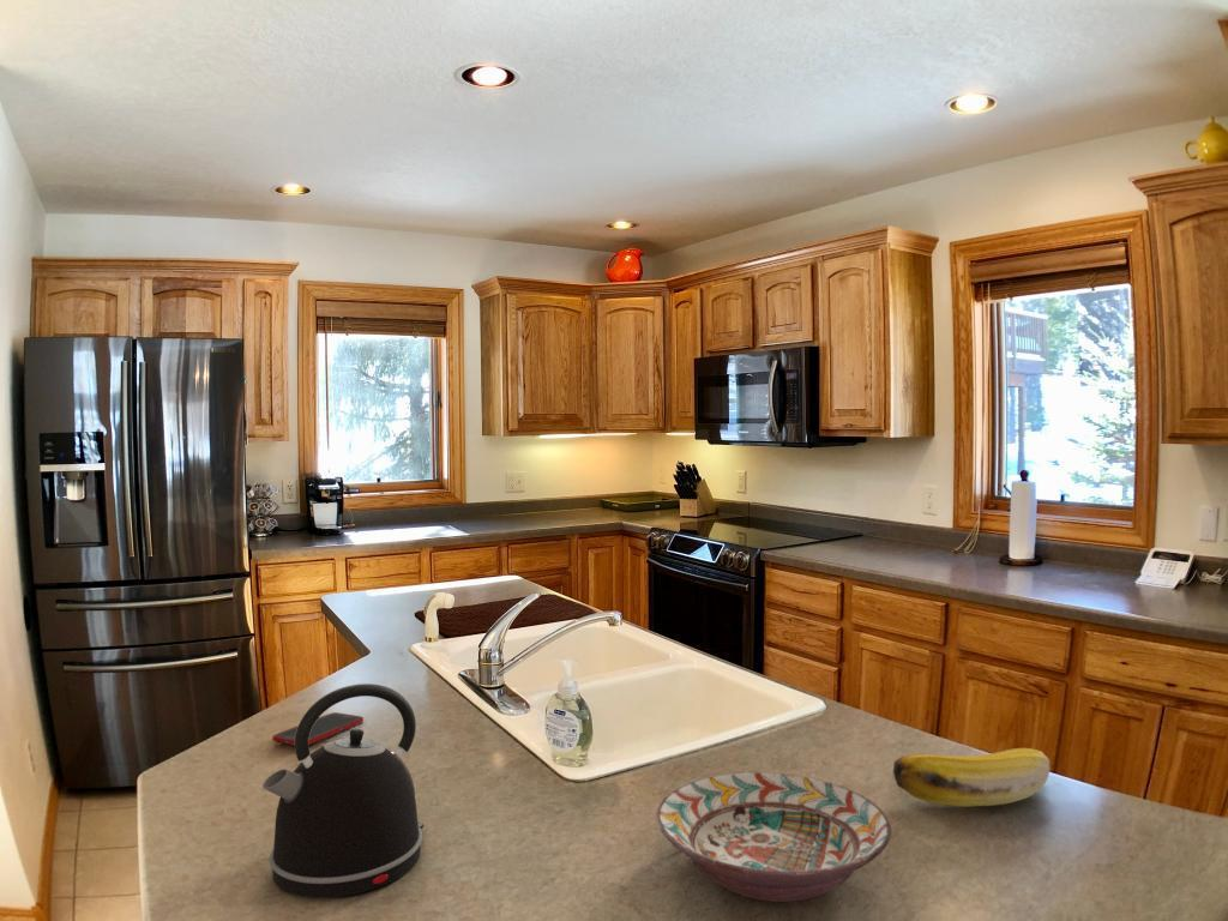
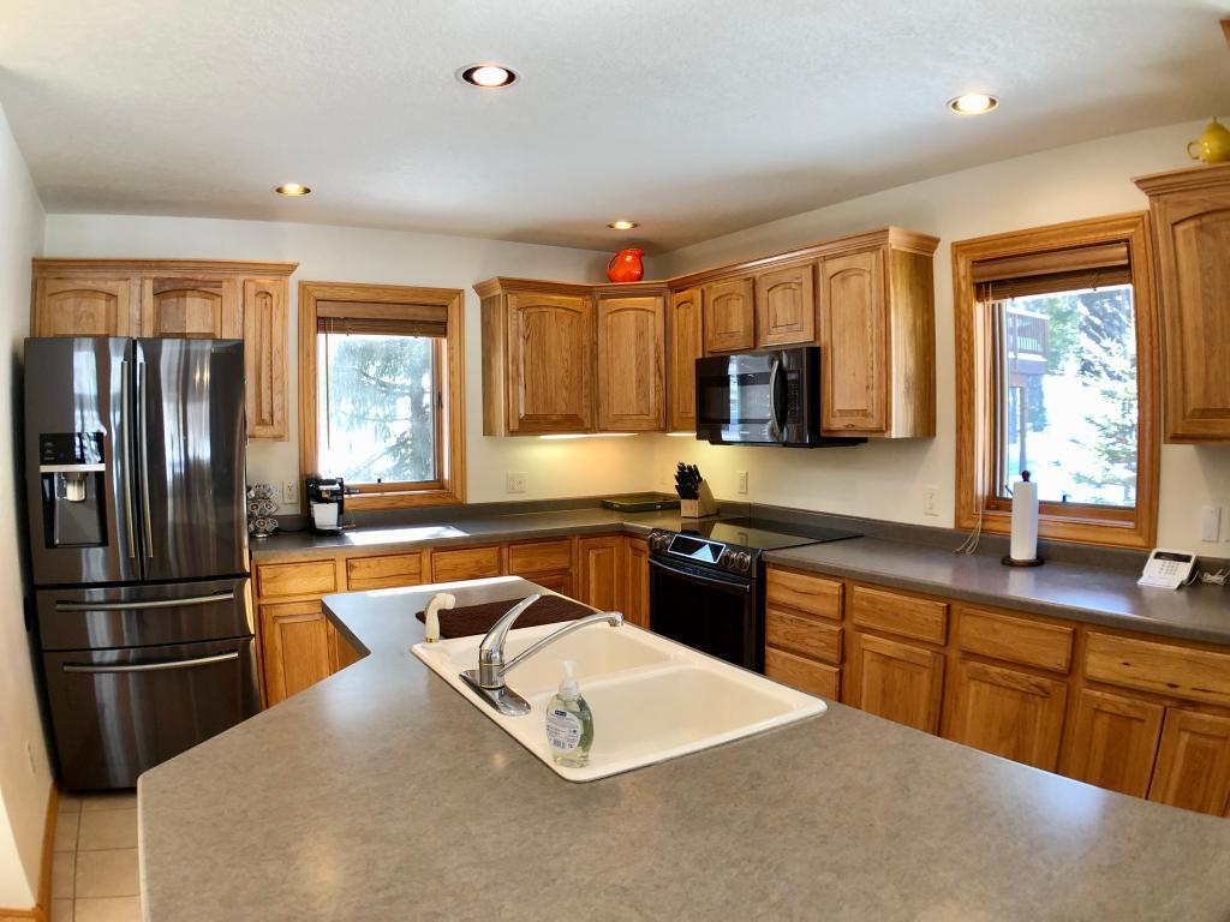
- banana [892,747,1051,808]
- kettle [261,682,425,899]
- cell phone [271,711,365,747]
- decorative bowl [655,771,892,903]
